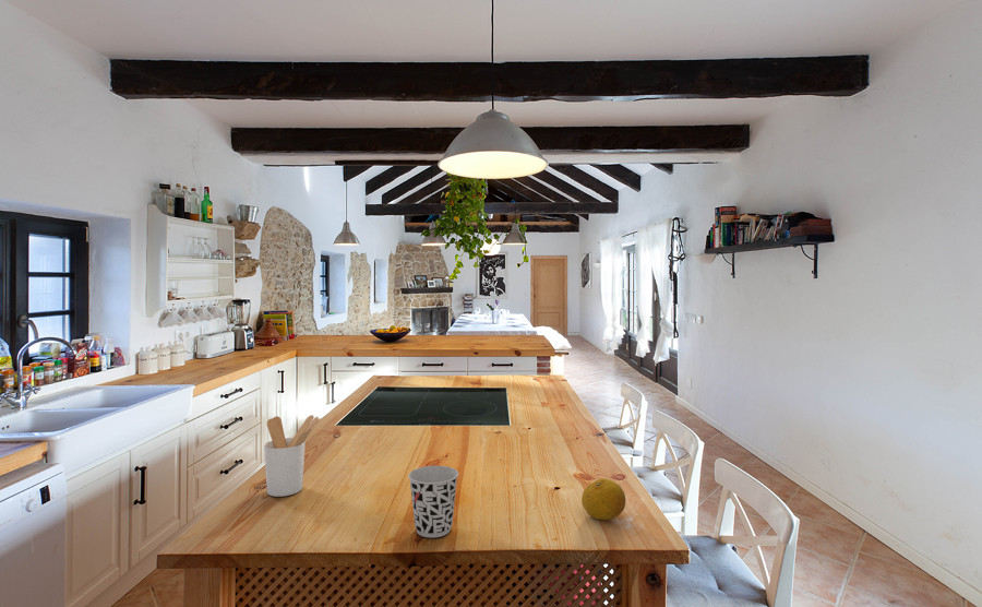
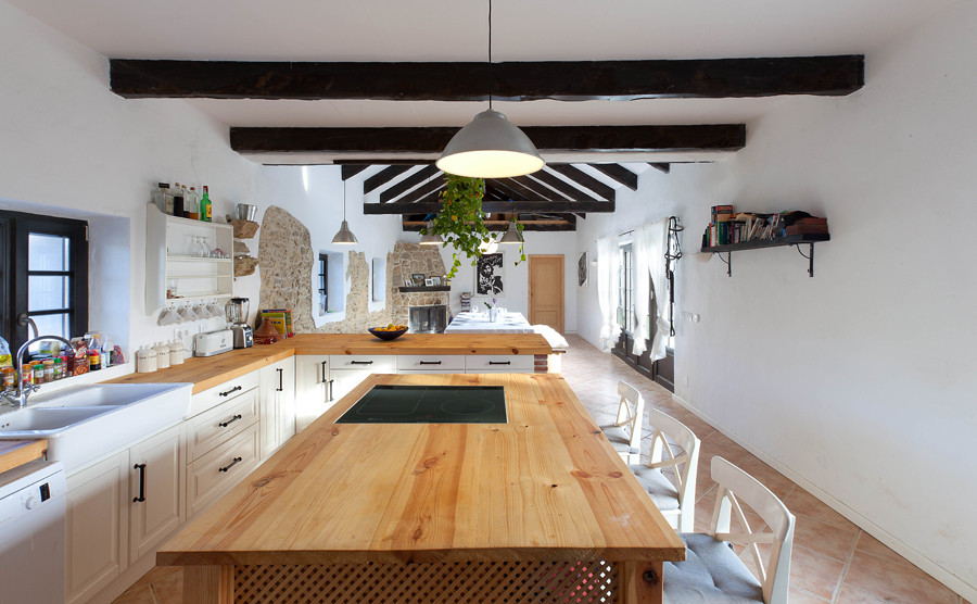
- fruit [580,477,626,521]
- cup [407,465,459,538]
- utensil holder [263,414,322,498]
